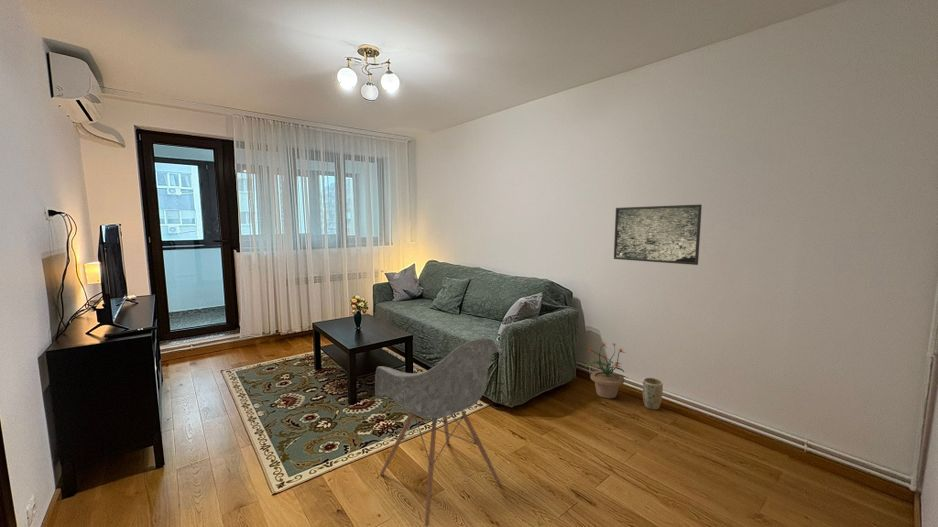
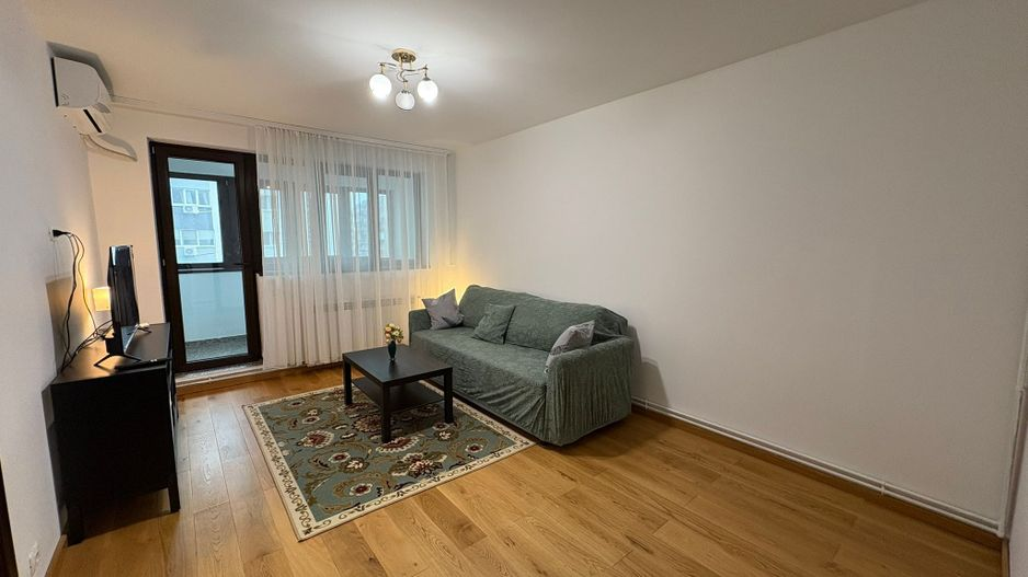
- plant pot [642,377,664,411]
- armchair [374,337,503,527]
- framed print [613,204,703,266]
- potted plant [584,342,628,399]
